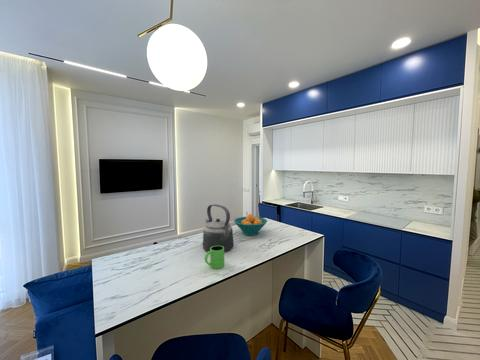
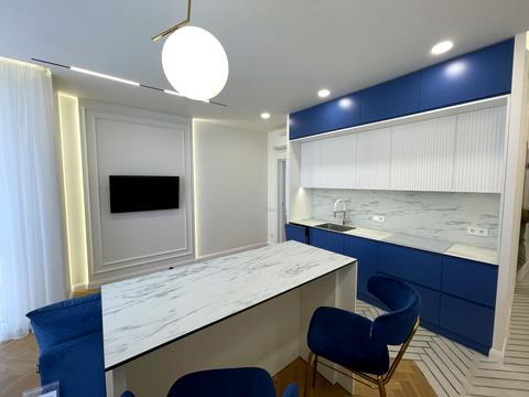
- mug [204,246,225,270]
- fruit bowl [233,213,268,237]
- kettle [202,203,235,253]
